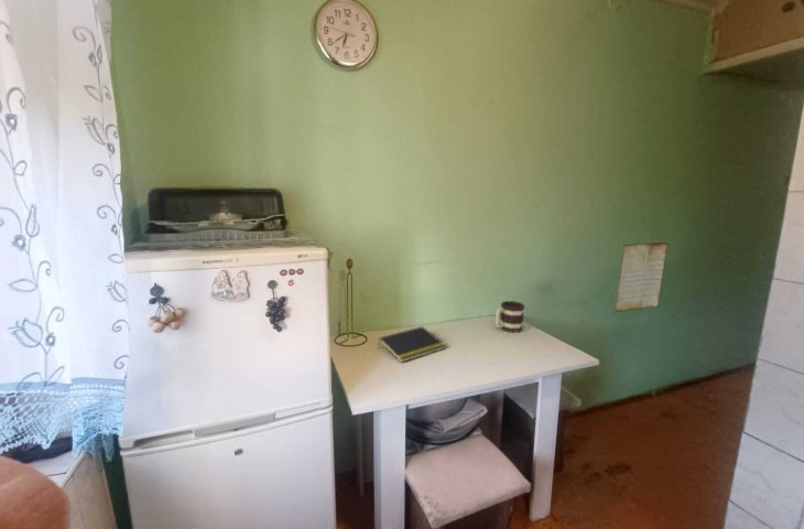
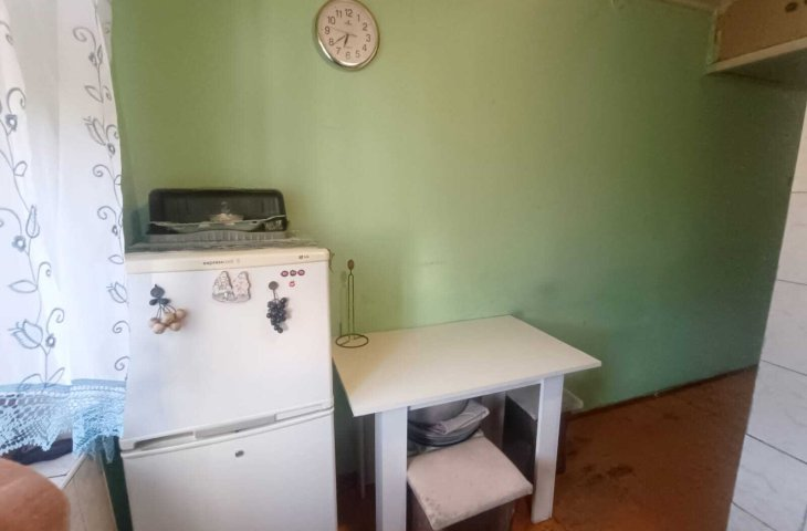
- notepad [377,325,447,364]
- mug [495,300,525,334]
- periodic table [613,241,669,313]
